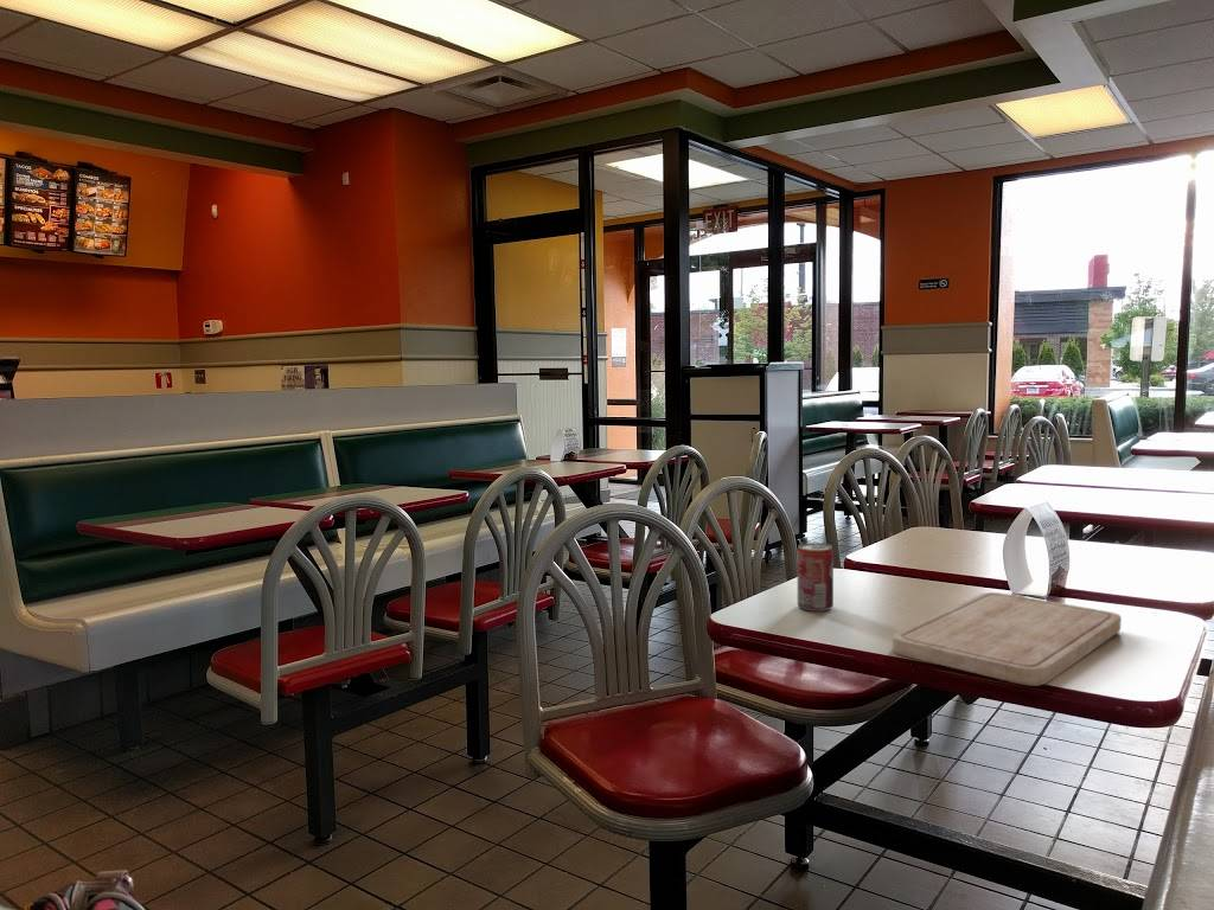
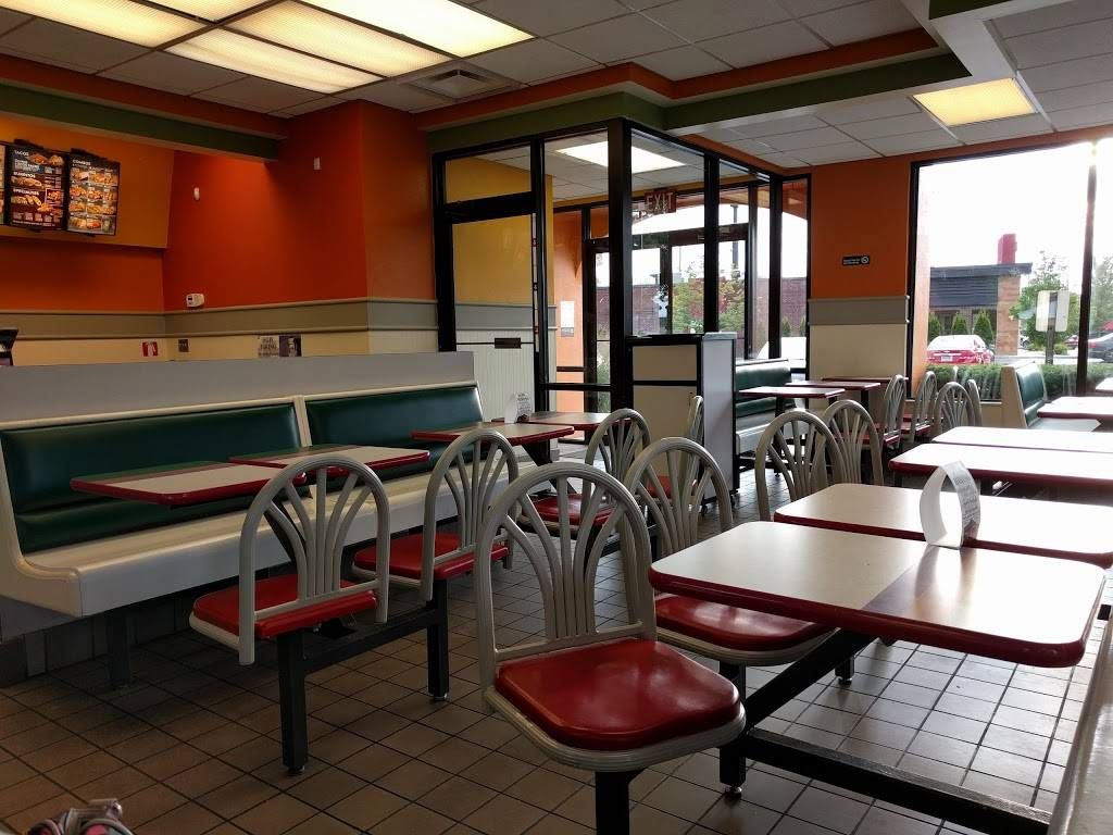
- soda can [796,541,835,613]
- cutting board [890,591,1123,687]
